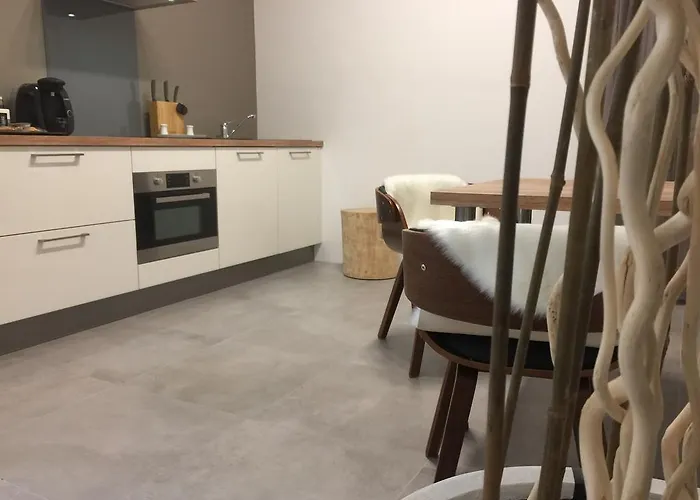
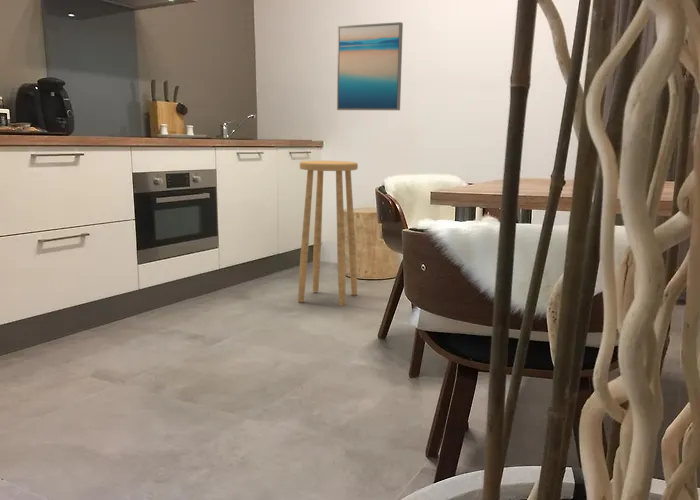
+ stool [297,160,359,307]
+ wall art [336,21,404,111]
